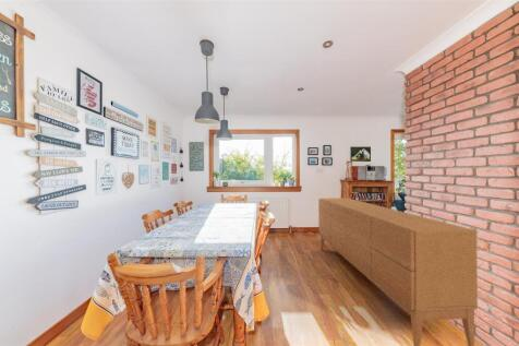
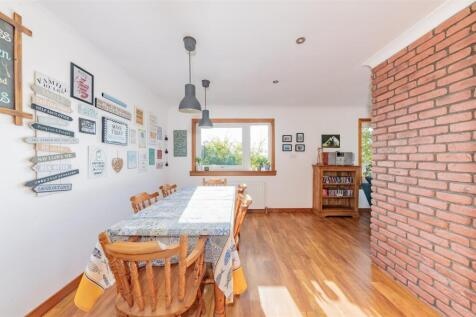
- sideboard [317,196,479,346]
